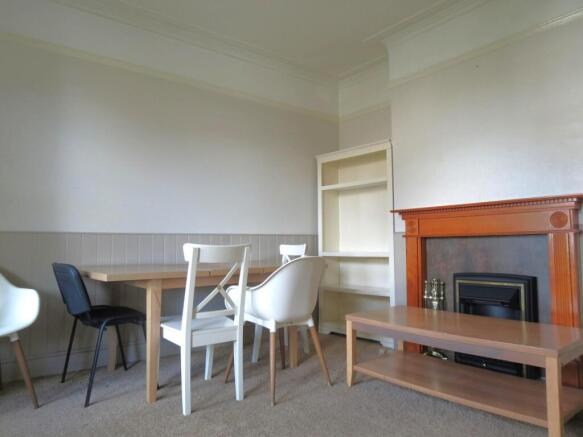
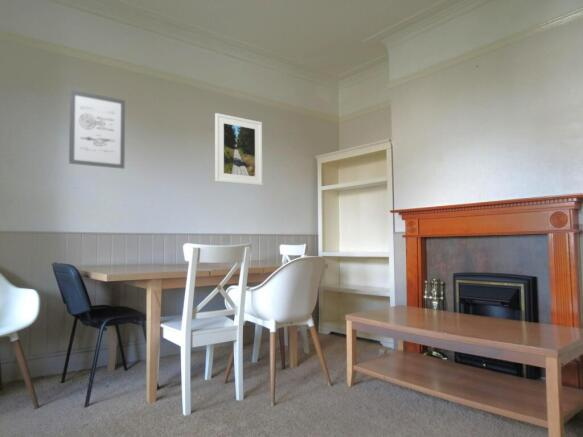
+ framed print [214,112,263,186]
+ wall art [68,89,126,170]
